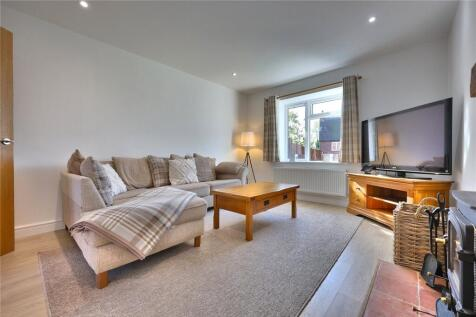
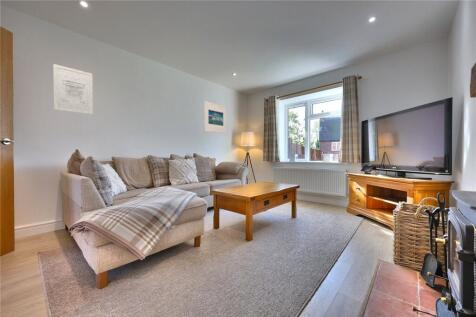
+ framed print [203,100,227,135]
+ wall art [52,63,94,116]
